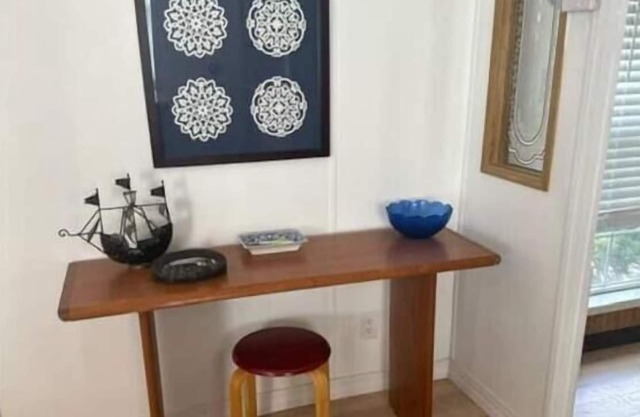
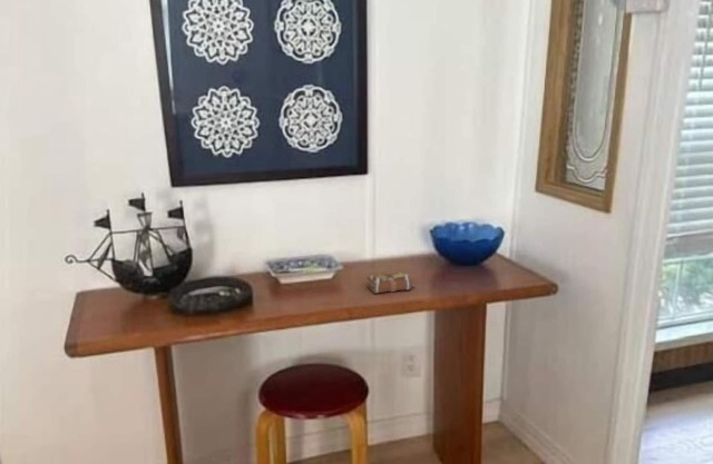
+ decorative book [367,270,416,295]
